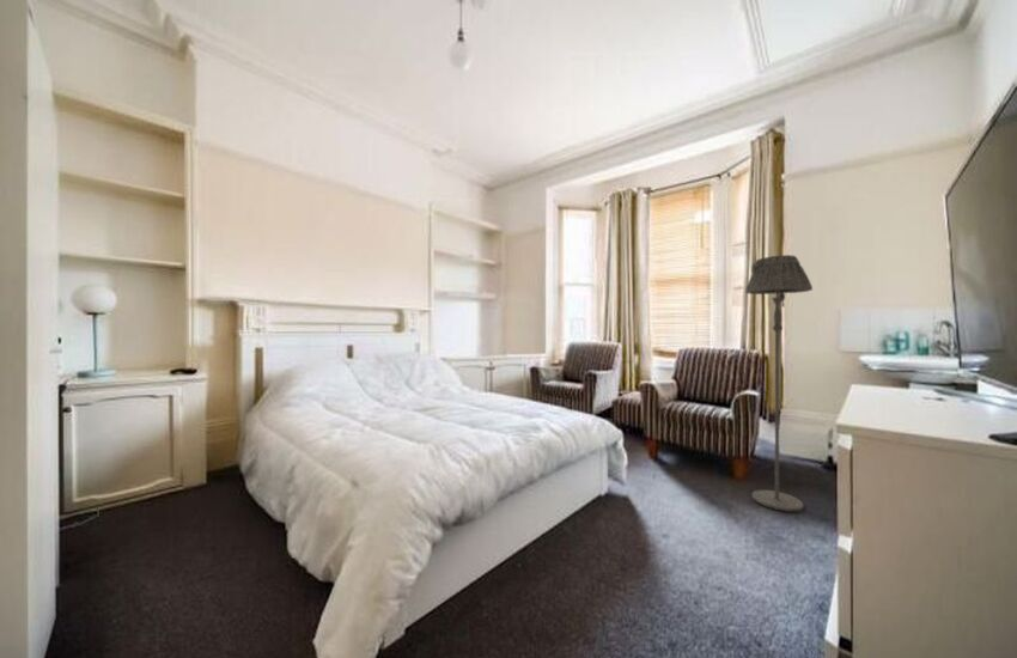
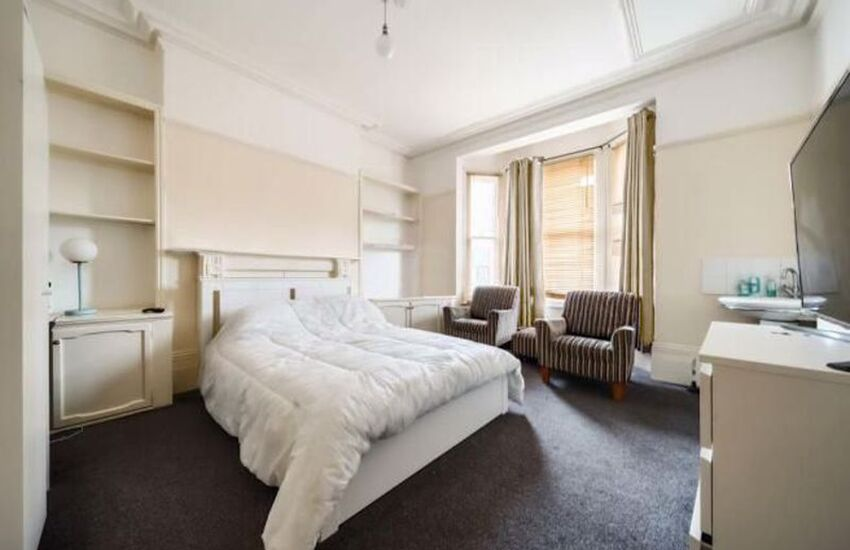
- floor lamp [744,254,814,512]
